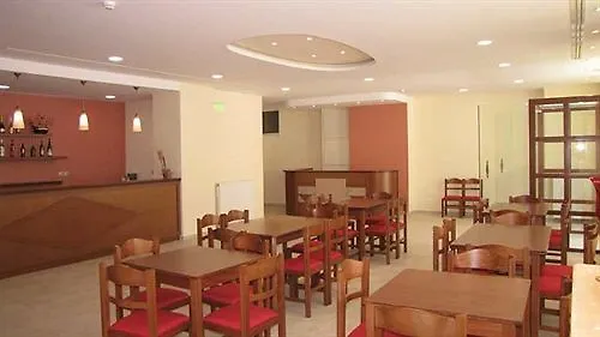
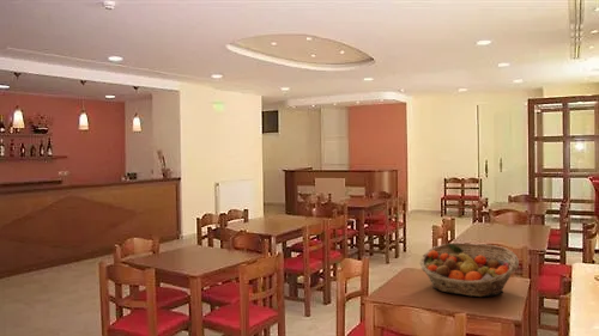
+ fruit basket [418,242,520,298]
